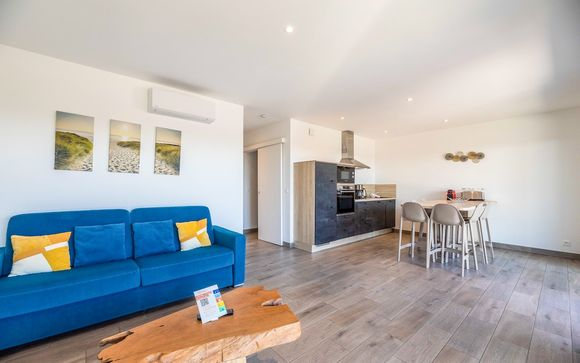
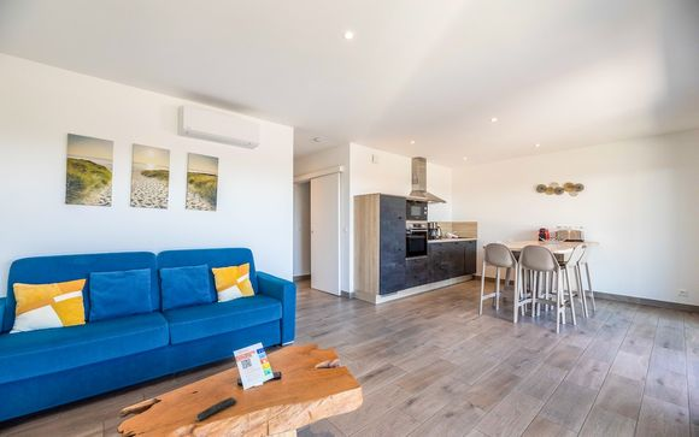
+ remote control [194,396,237,421]
